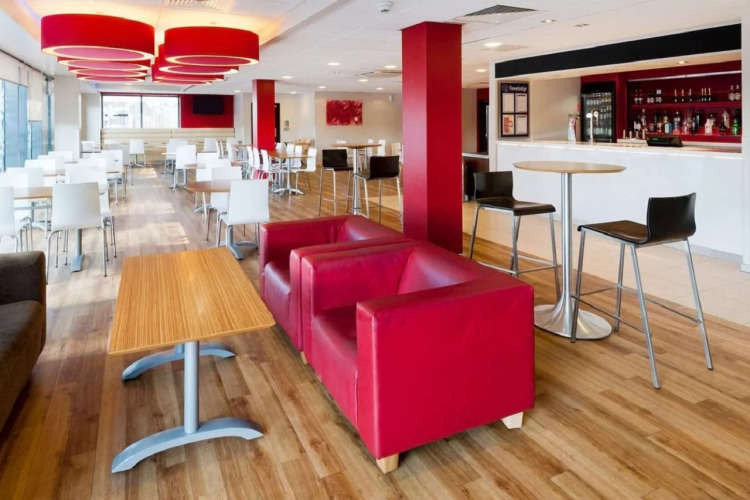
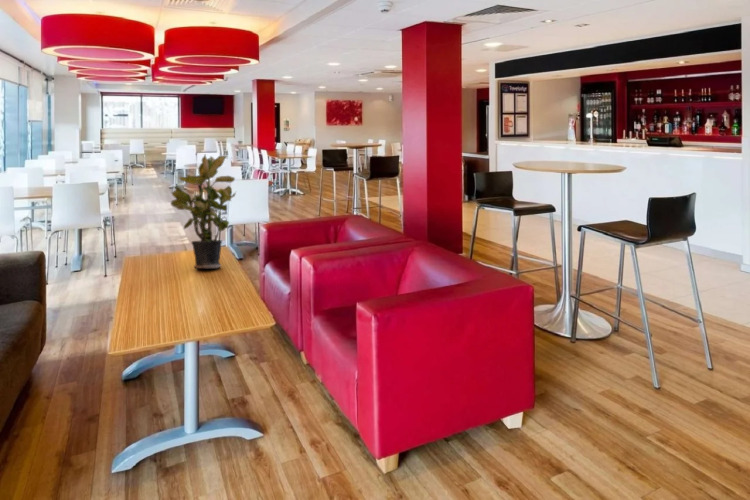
+ potted plant [170,154,237,270]
